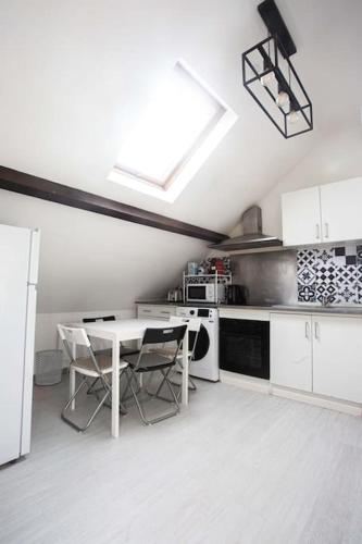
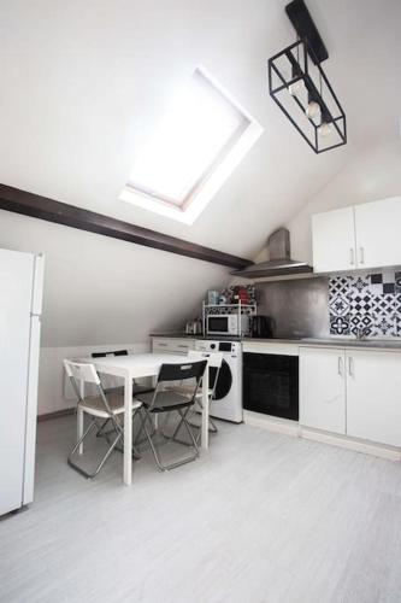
- waste bin [35,348,64,386]
